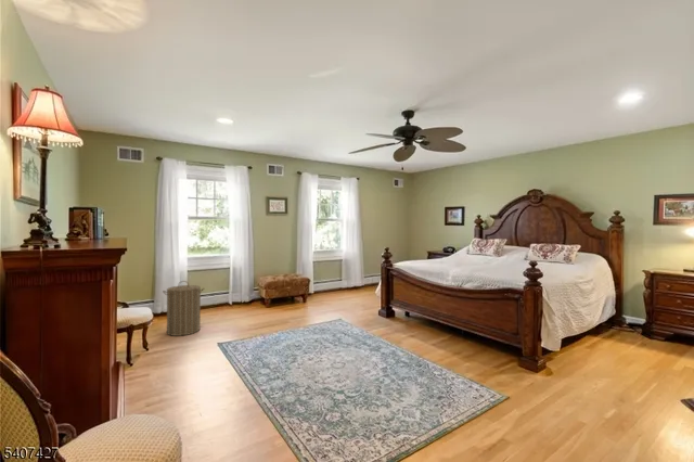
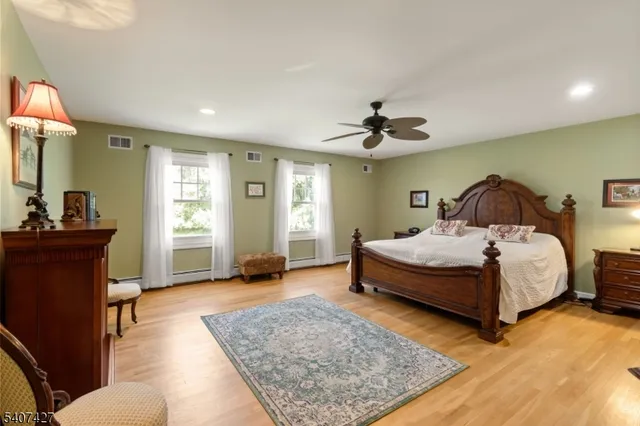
- laundry hamper [162,280,205,337]
